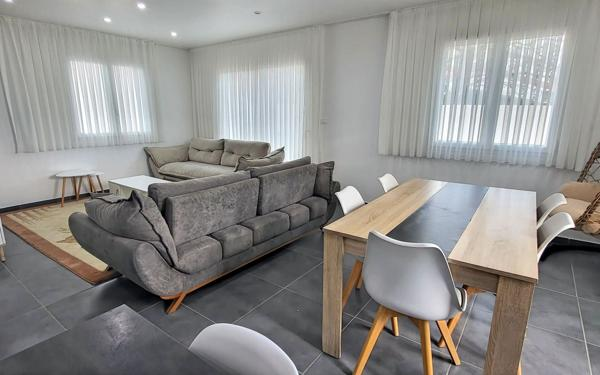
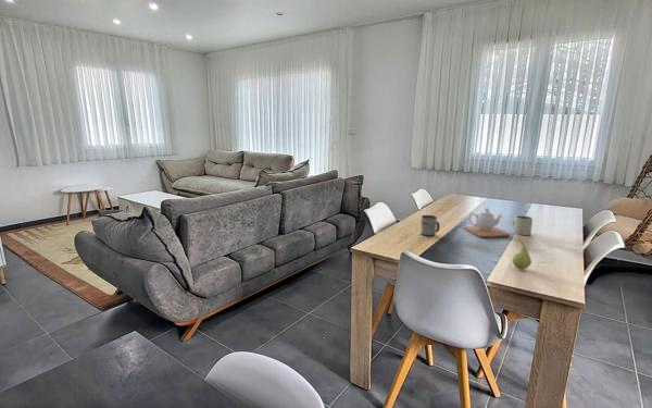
+ mug [421,214,441,237]
+ teapot [463,207,512,238]
+ mug [511,214,534,236]
+ fruit [512,237,532,270]
